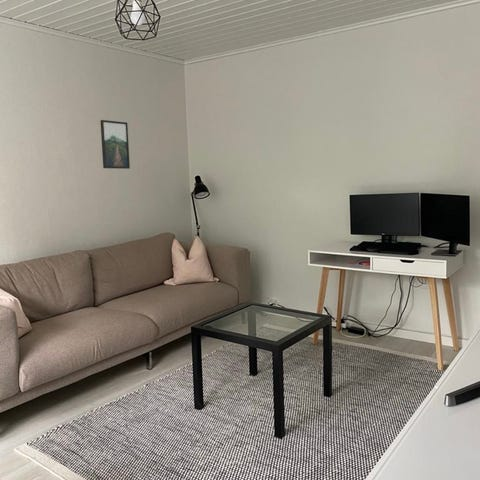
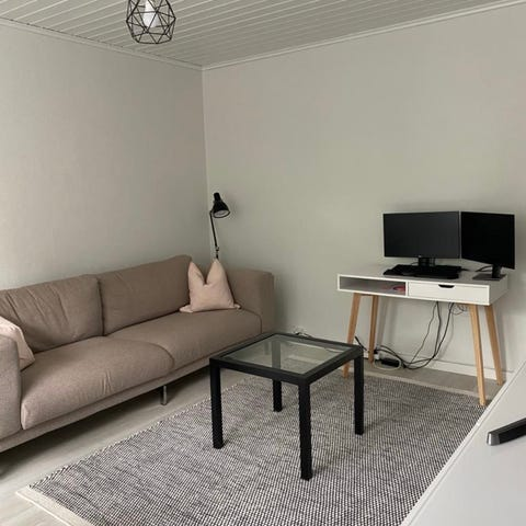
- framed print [99,119,131,170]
